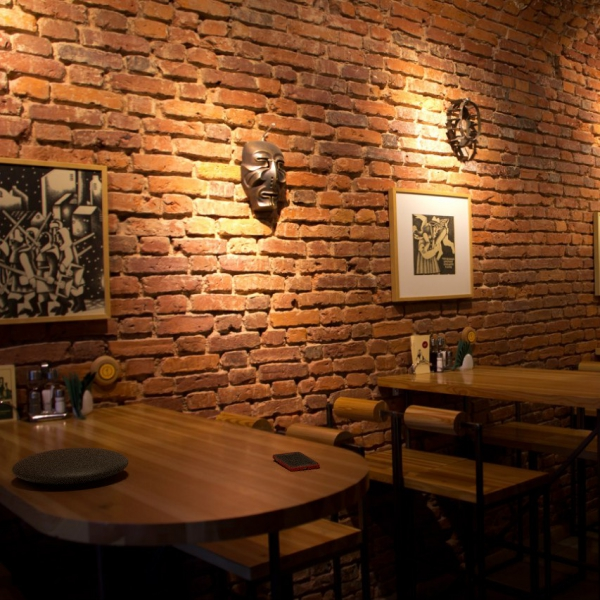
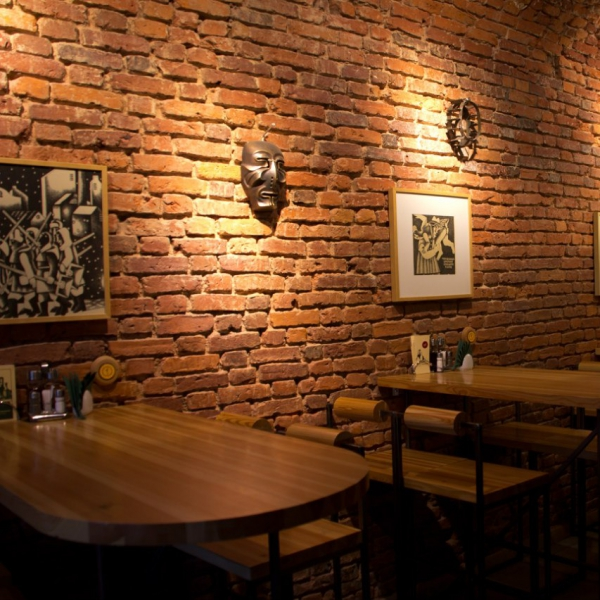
- plate [11,447,129,486]
- cell phone [272,451,321,472]
